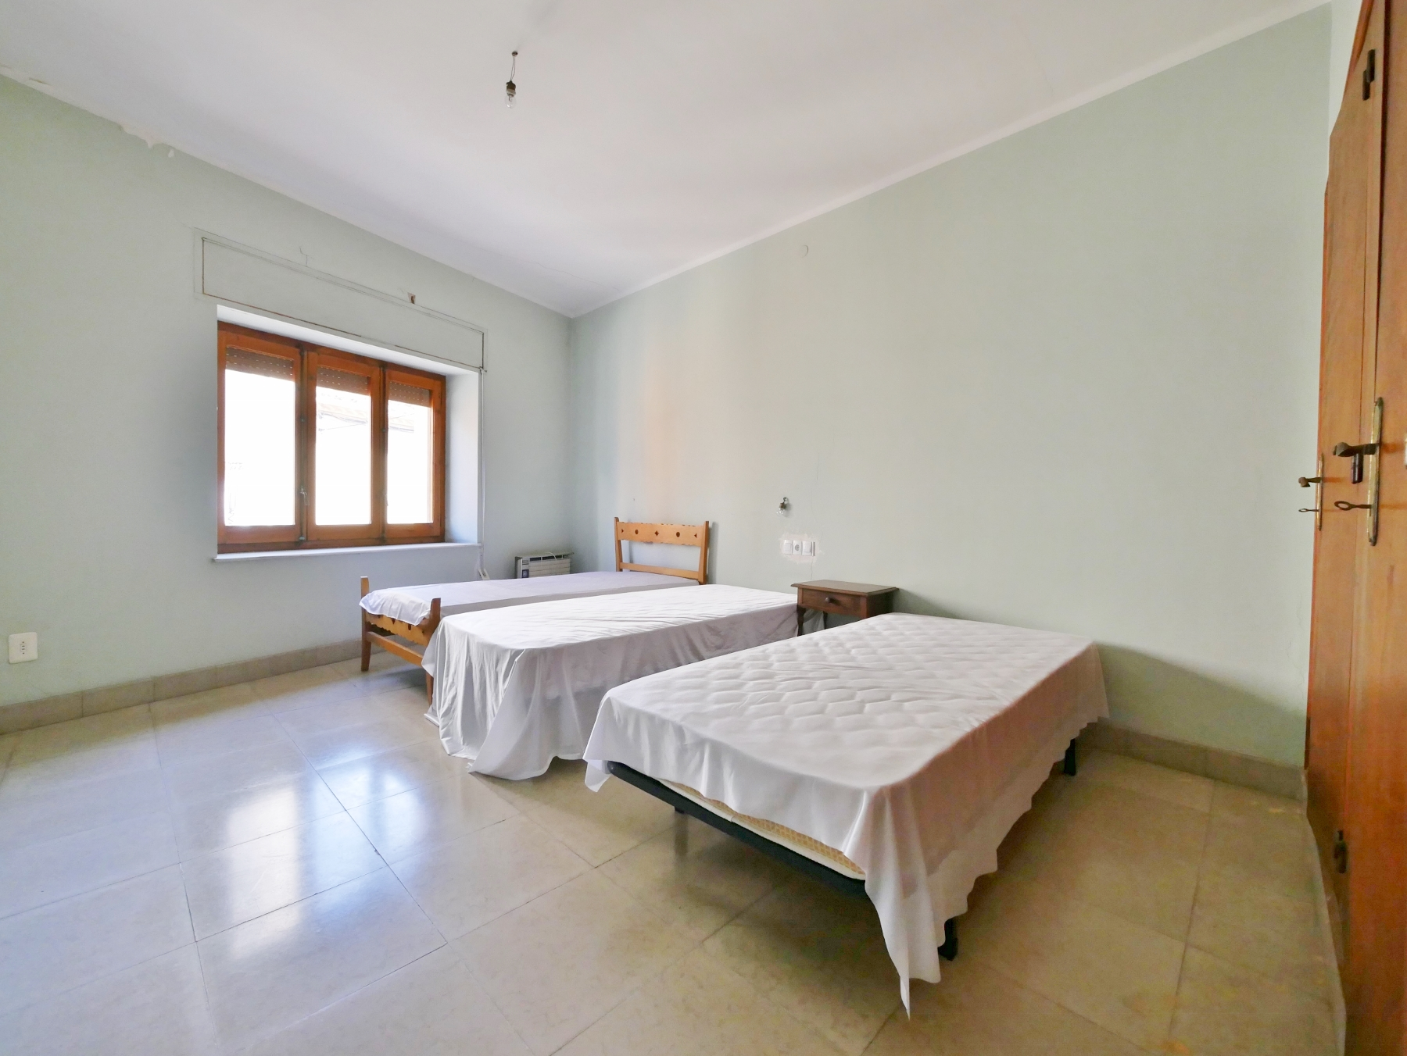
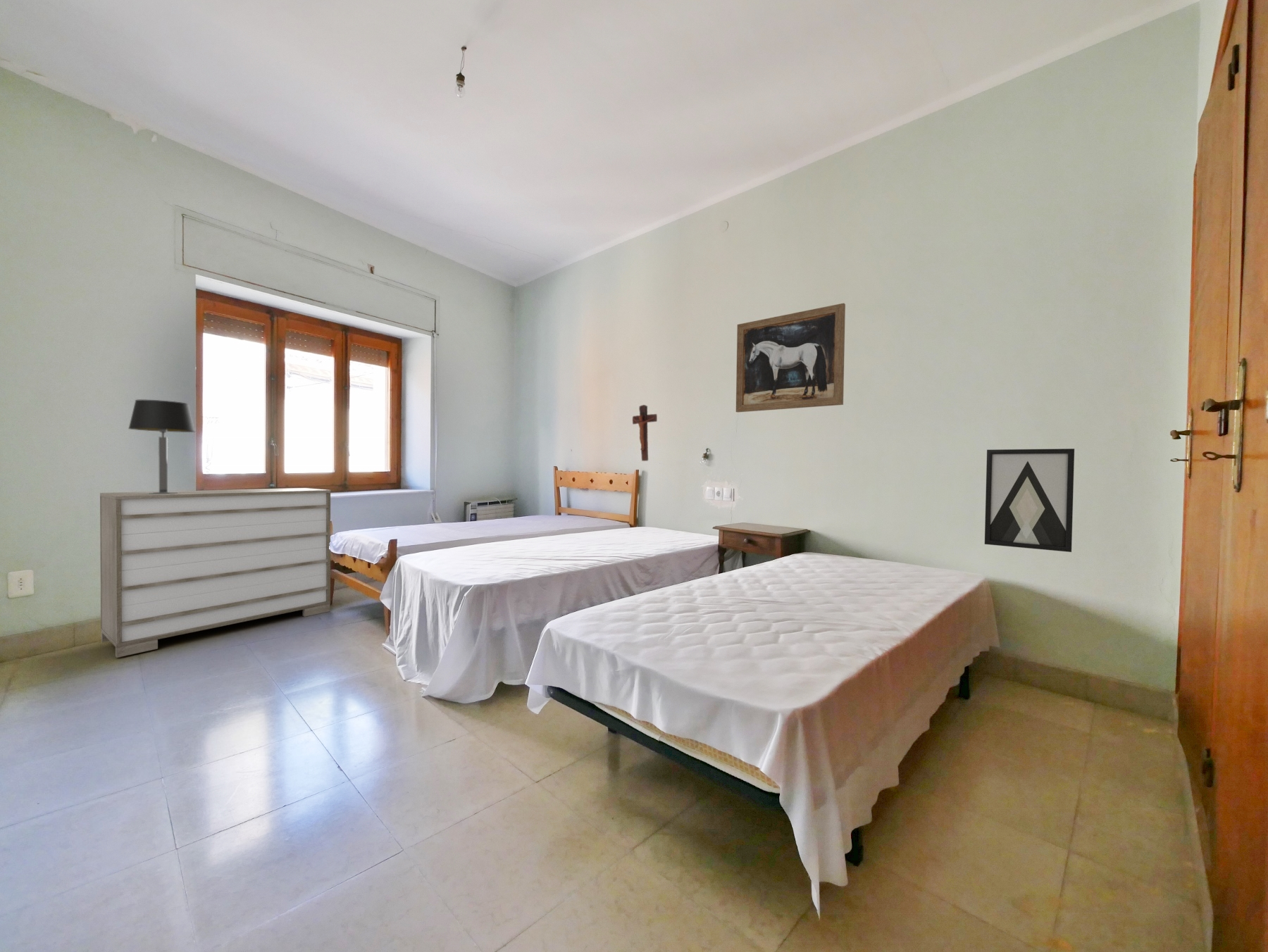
+ wall art [735,303,846,413]
+ wall art [984,448,1075,553]
+ dresser [99,487,332,658]
+ table lamp [128,399,196,494]
+ crucifix [632,404,658,462]
